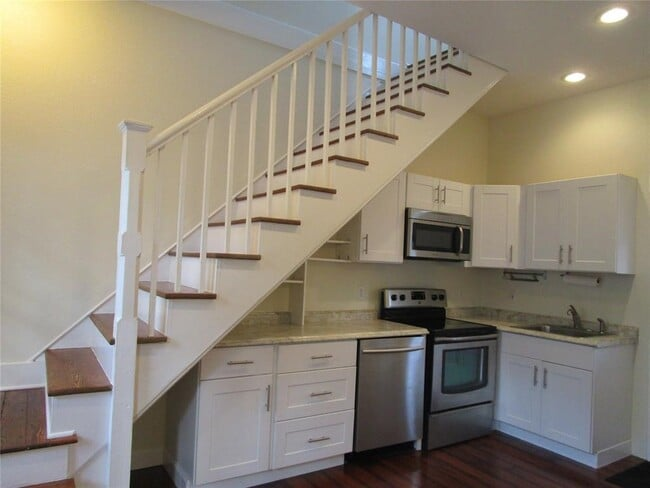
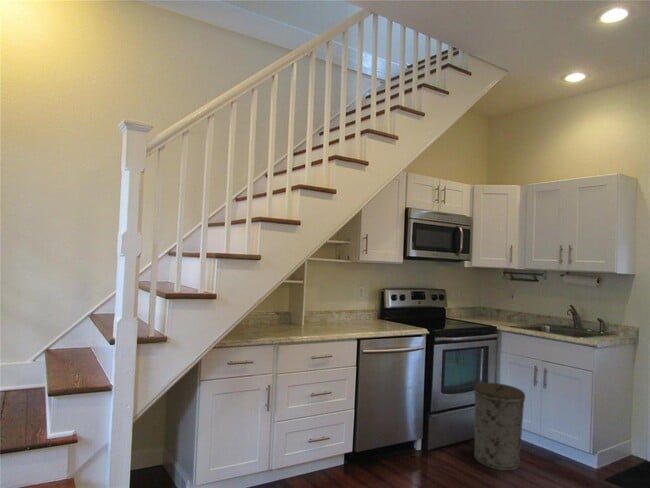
+ trash can [473,382,526,471]
